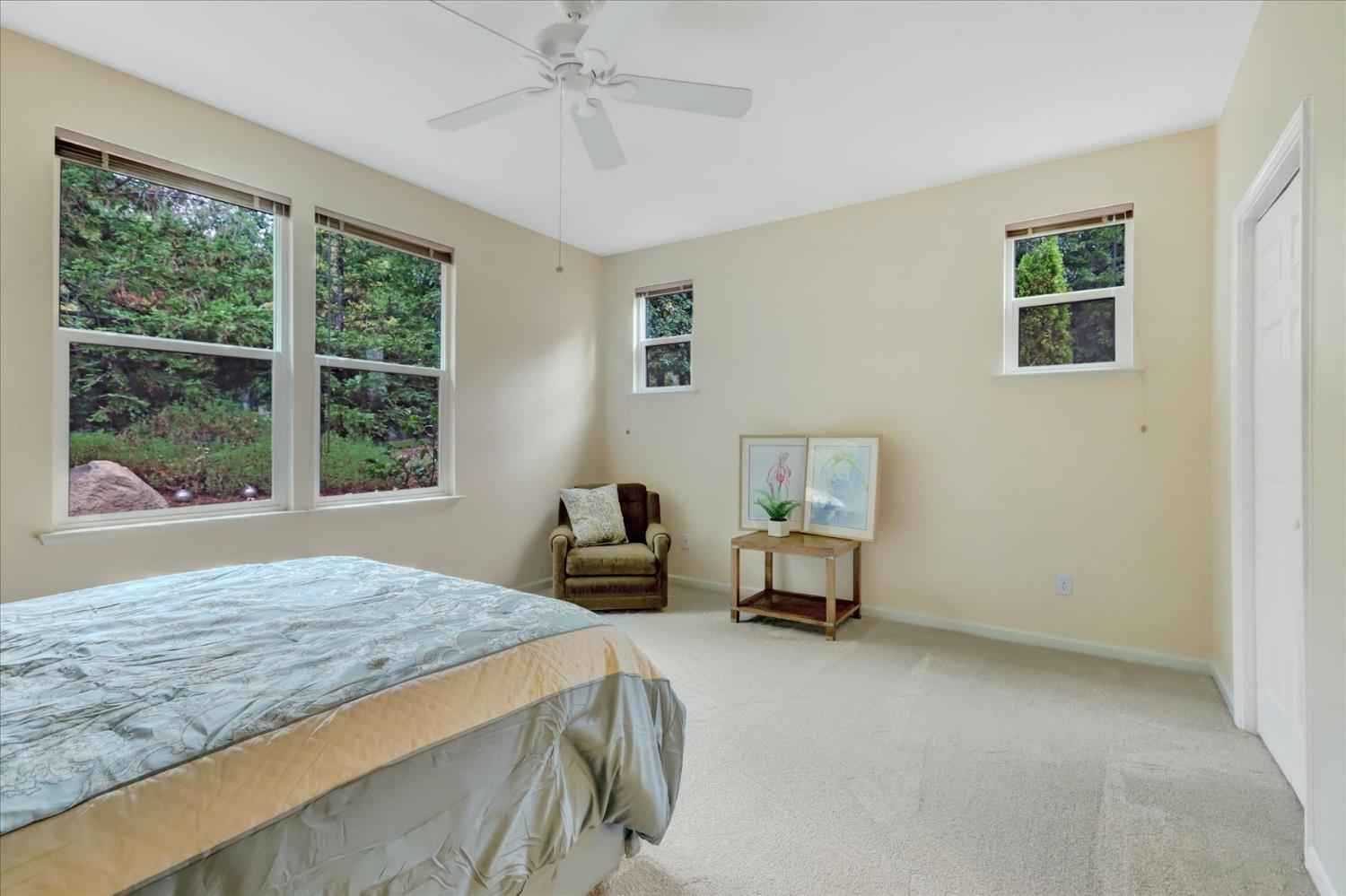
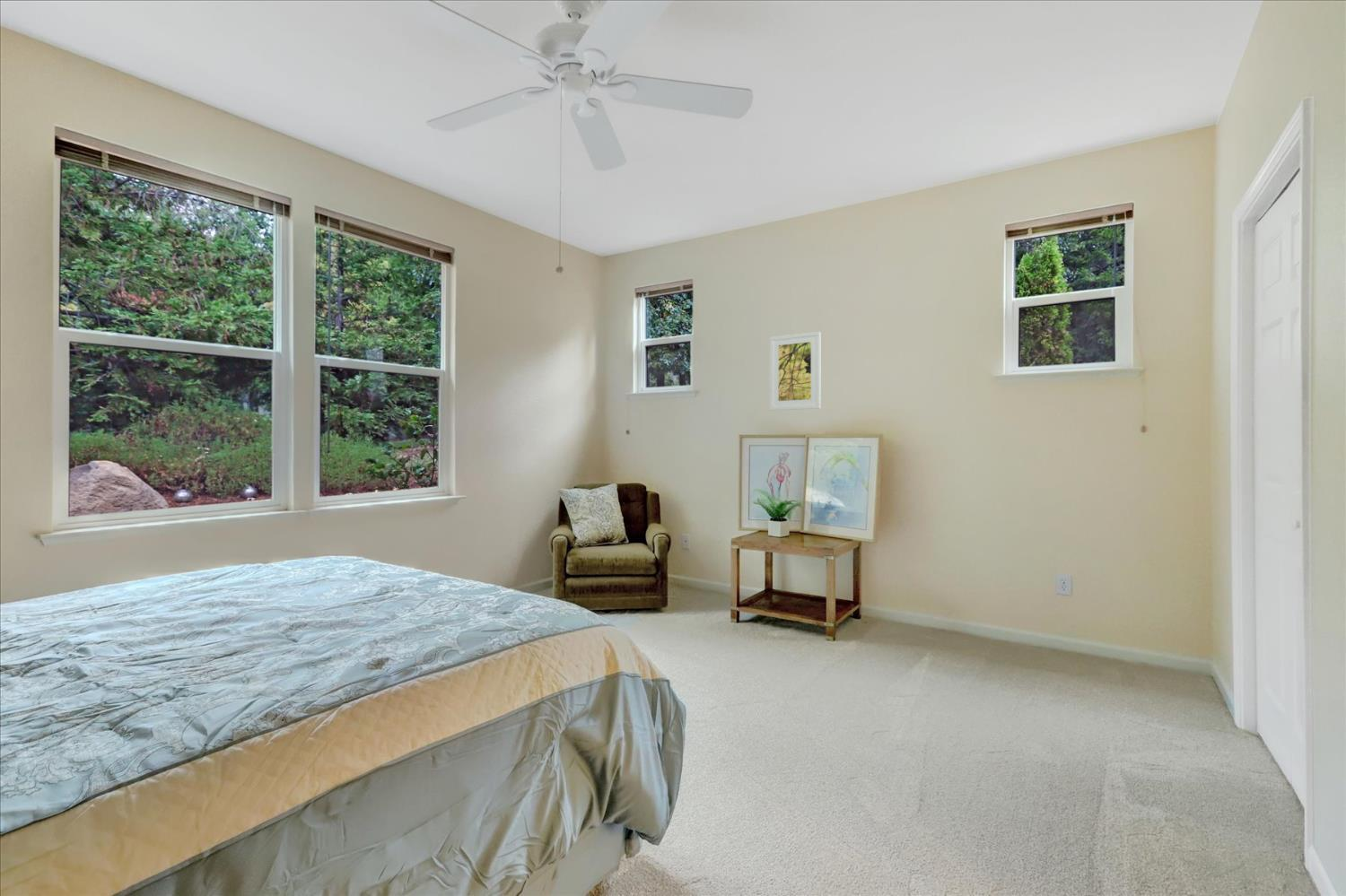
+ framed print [769,331,821,411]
